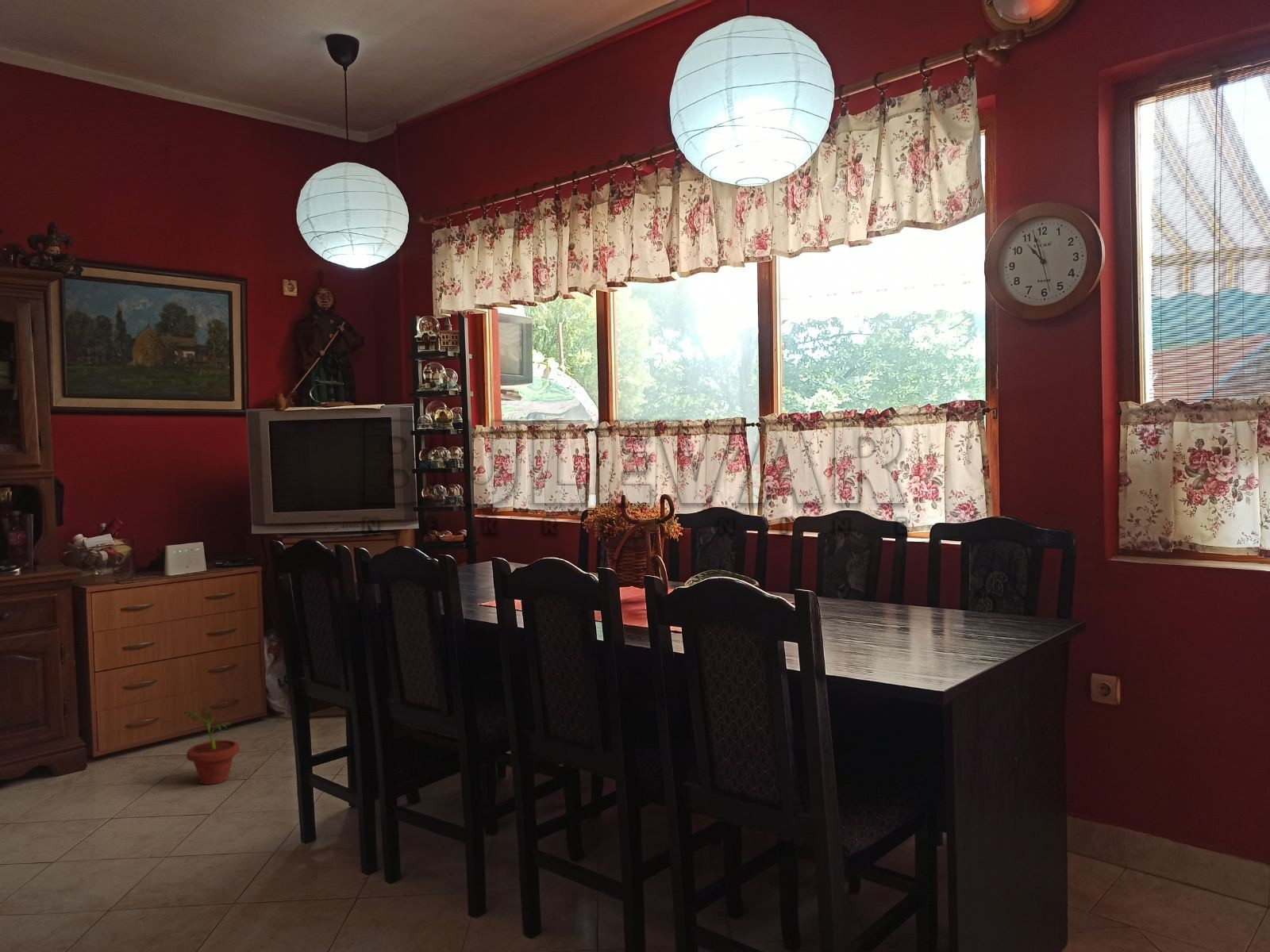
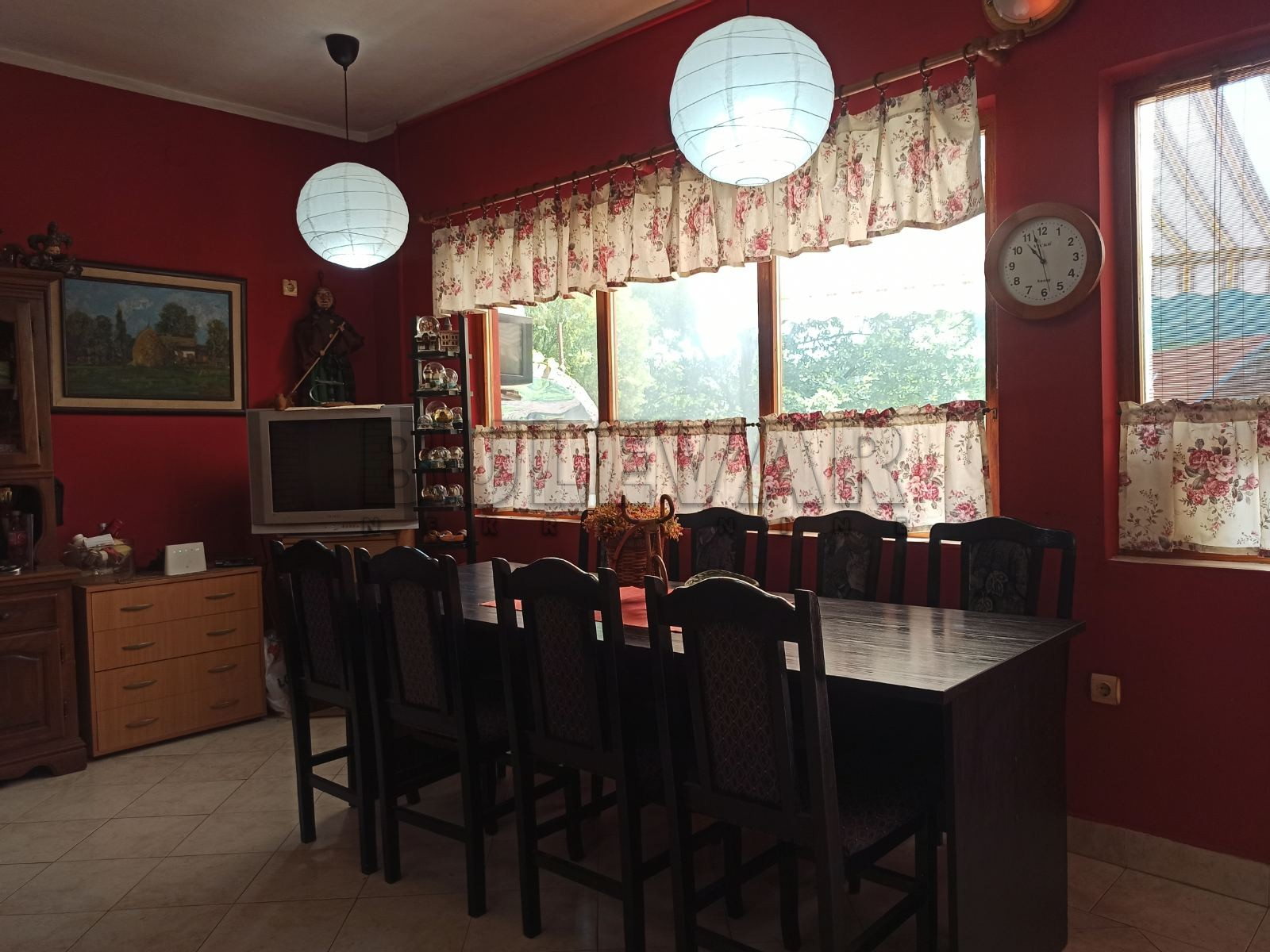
- potted plant [183,705,241,785]
